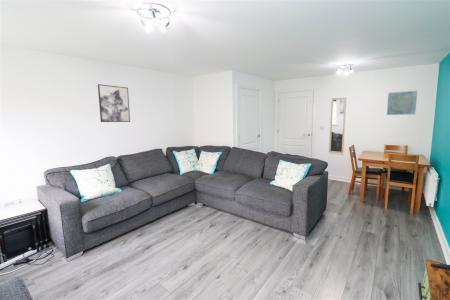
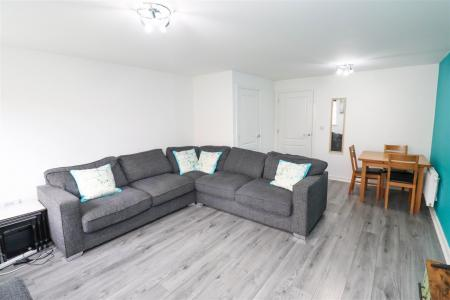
- wall art [386,90,418,116]
- wall art [97,83,131,123]
